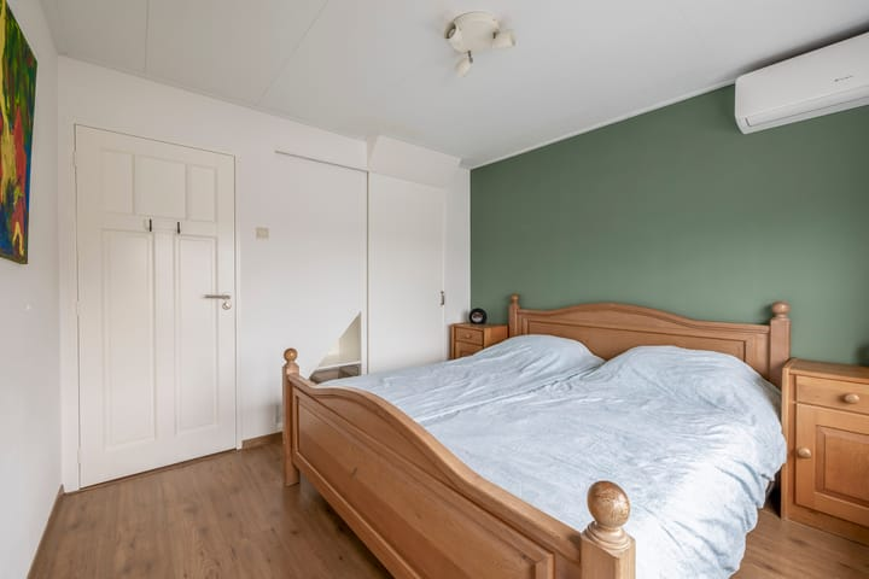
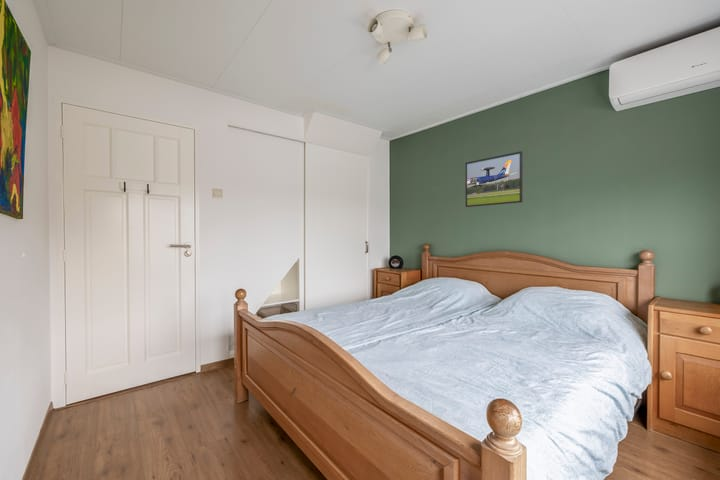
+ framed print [464,150,523,208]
